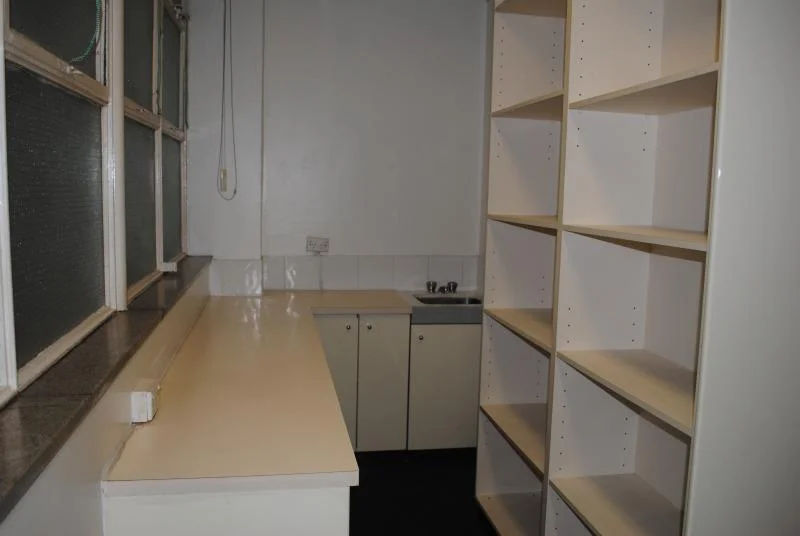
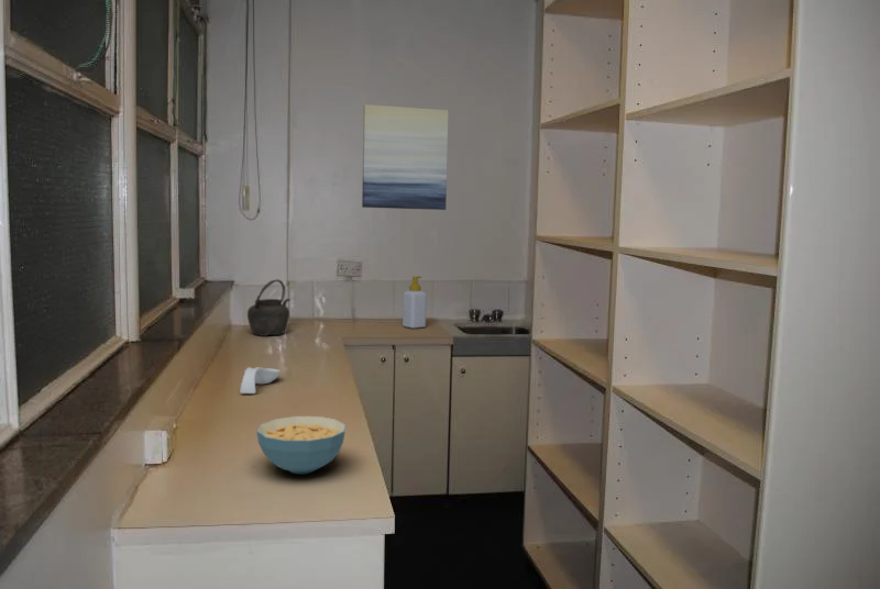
+ soap bottle [402,276,428,330]
+ wall art [361,103,450,211]
+ spoon rest [240,366,282,394]
+ cereal bowl [255,415,346,475]
+ kettle [246,278,292,337]
